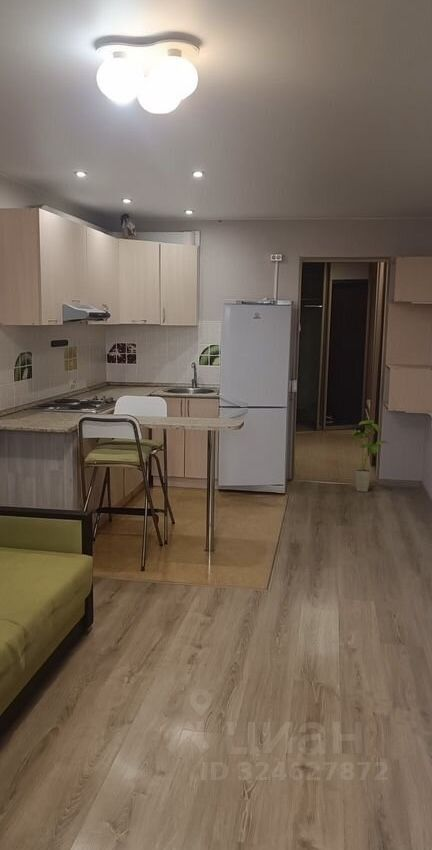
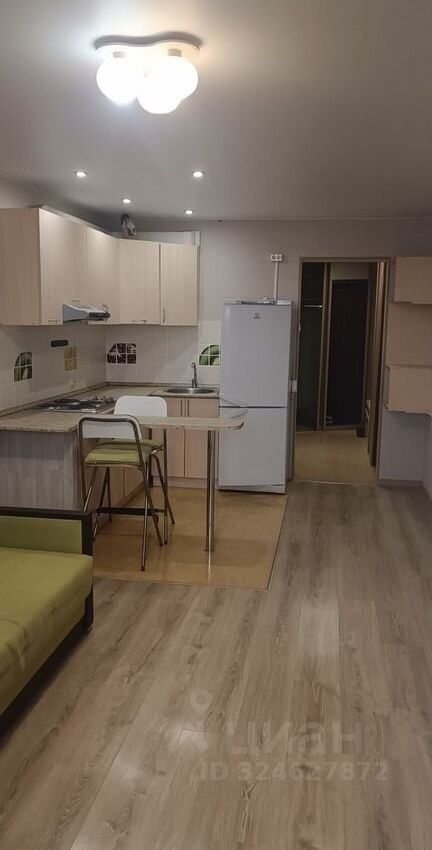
- house plant [349,419,390,493]
